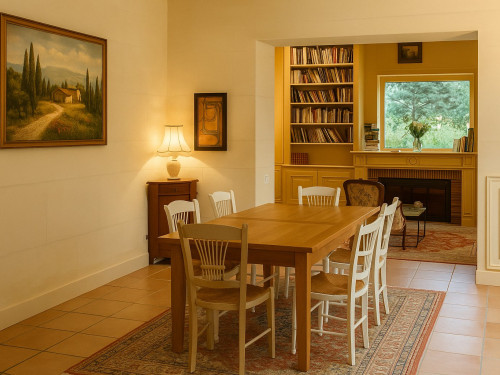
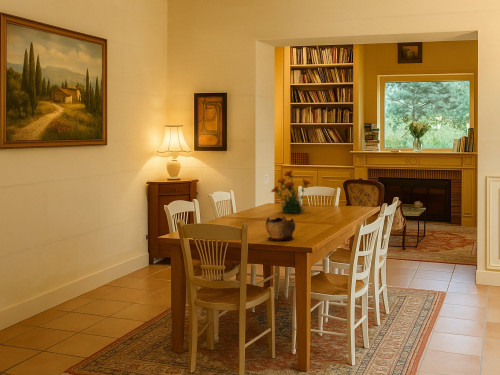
+ flower plant [270,169,313,214]
+ decorative bowl [265,216,296,241]
